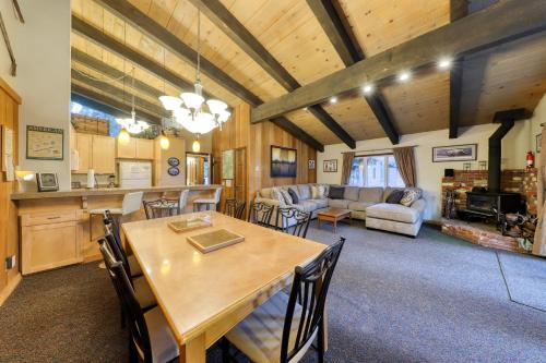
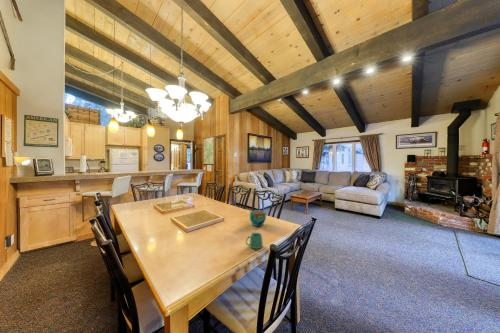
+ mug [245,232,264,250]
+ cup [249,209,267,227]
